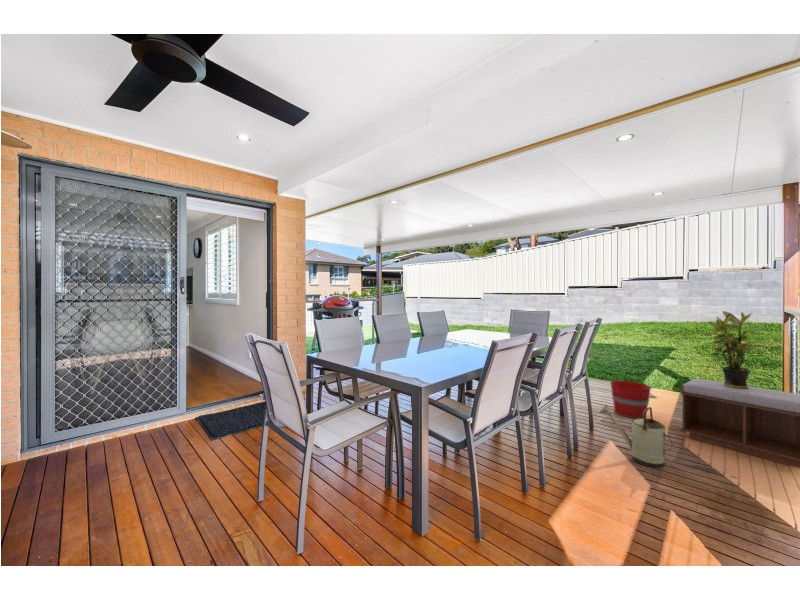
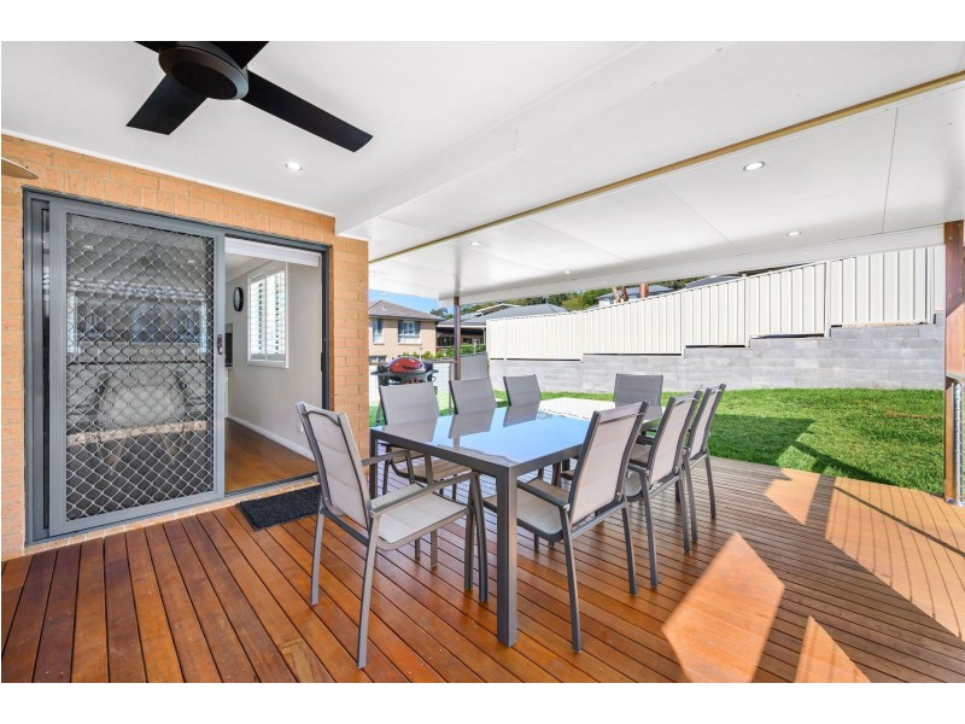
- bucket [609,379,654,419]
- watering can [599,404,674,468]
- bench [680,378,800,469]
- potted plant [705,310,763,389]
